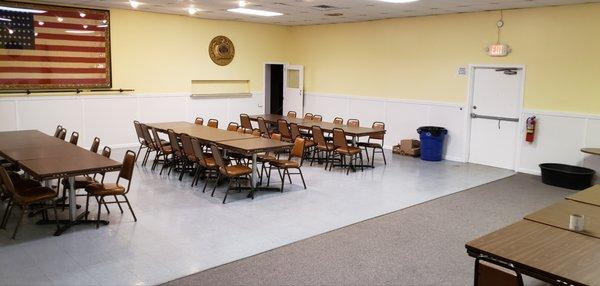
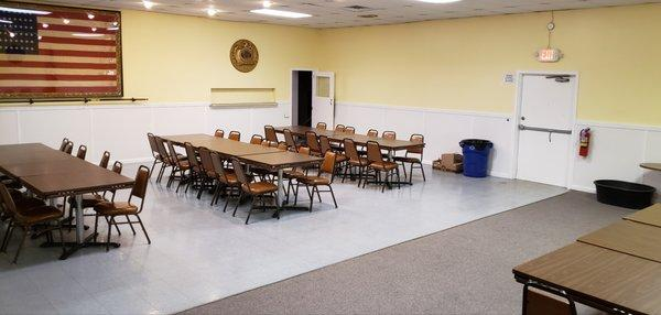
- mug [569,213,592,232]
